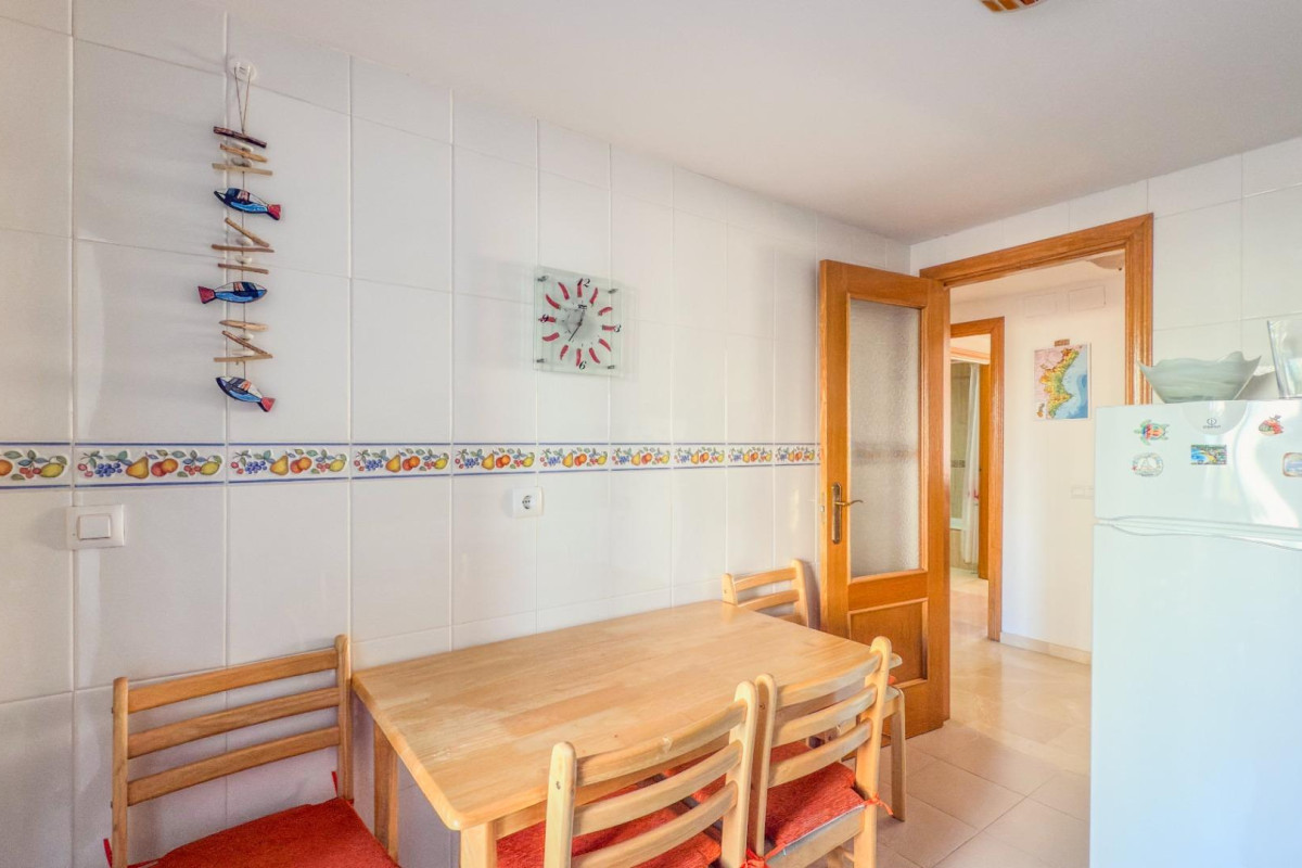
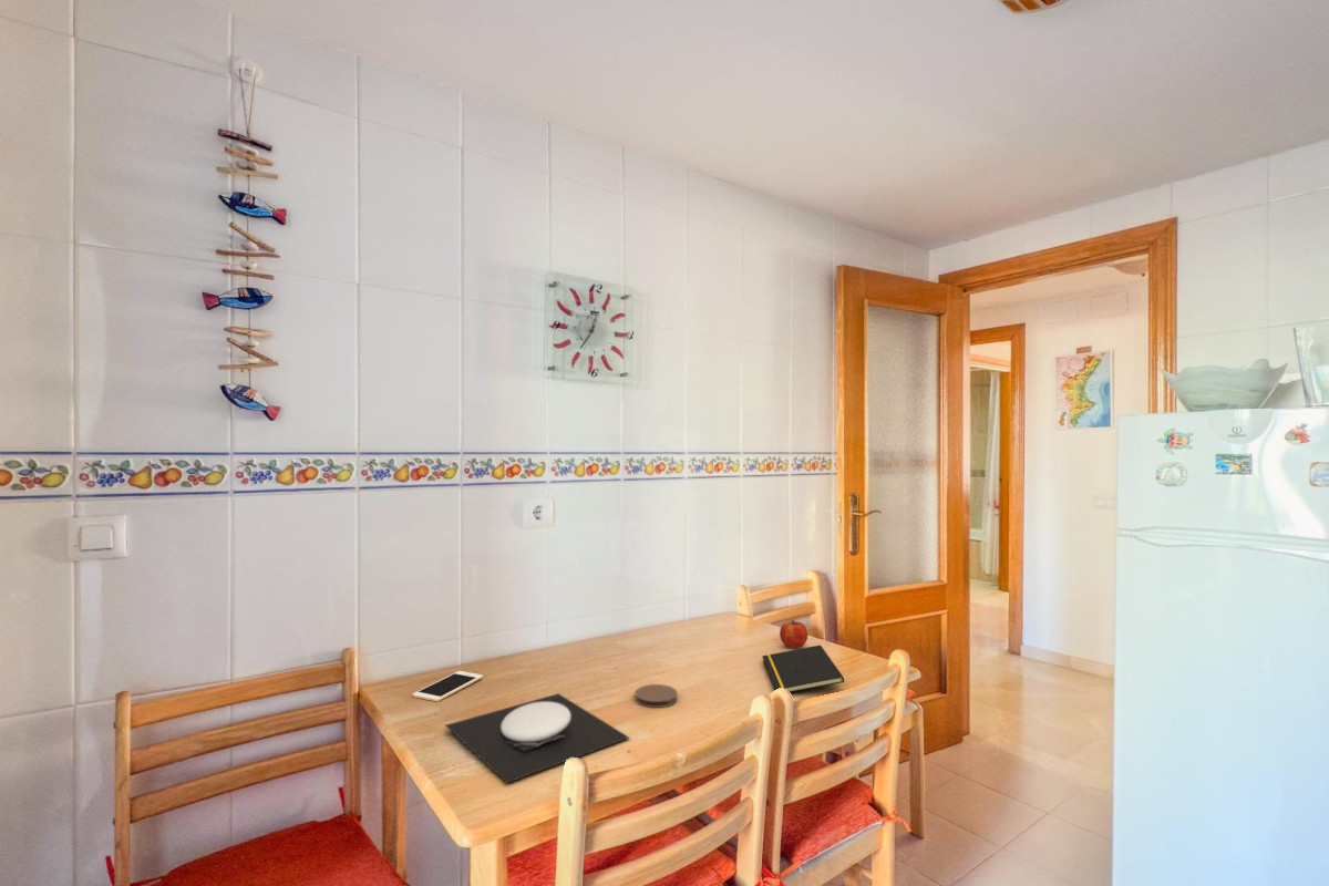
+ fruit [779,619,808,649]
+ plate [444,692,630,784]
+ notepad [761,645,845,693]
+ cell phone [412,670,484,702]
+ coaster [633,683,679,709]
